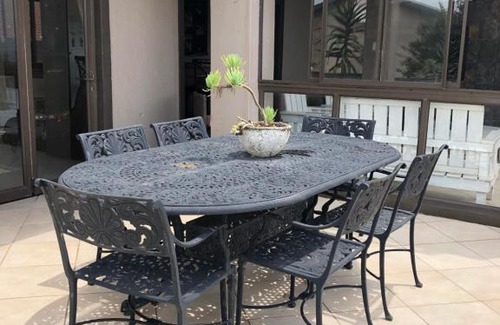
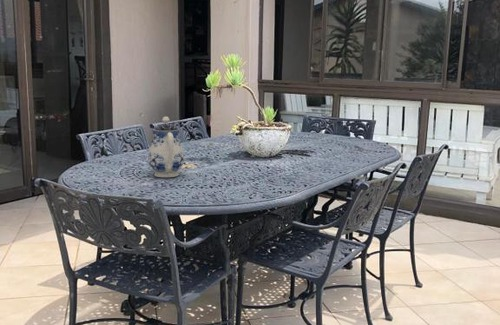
+ teapot [147,116,185,178]
